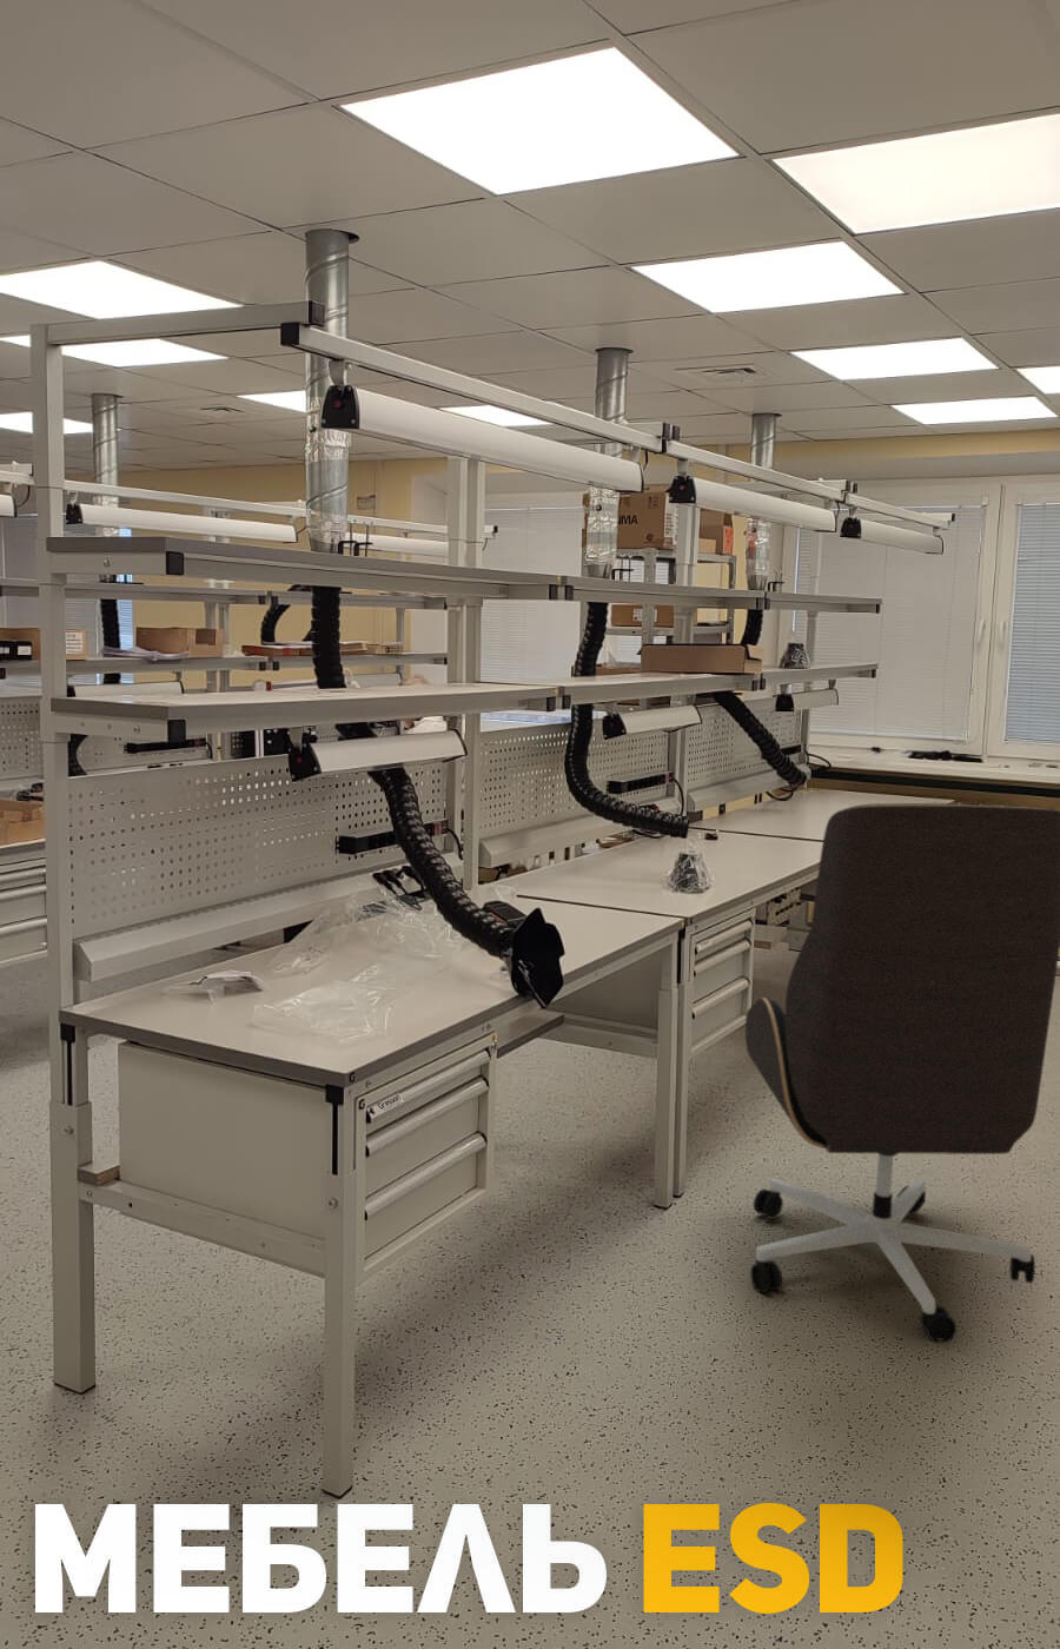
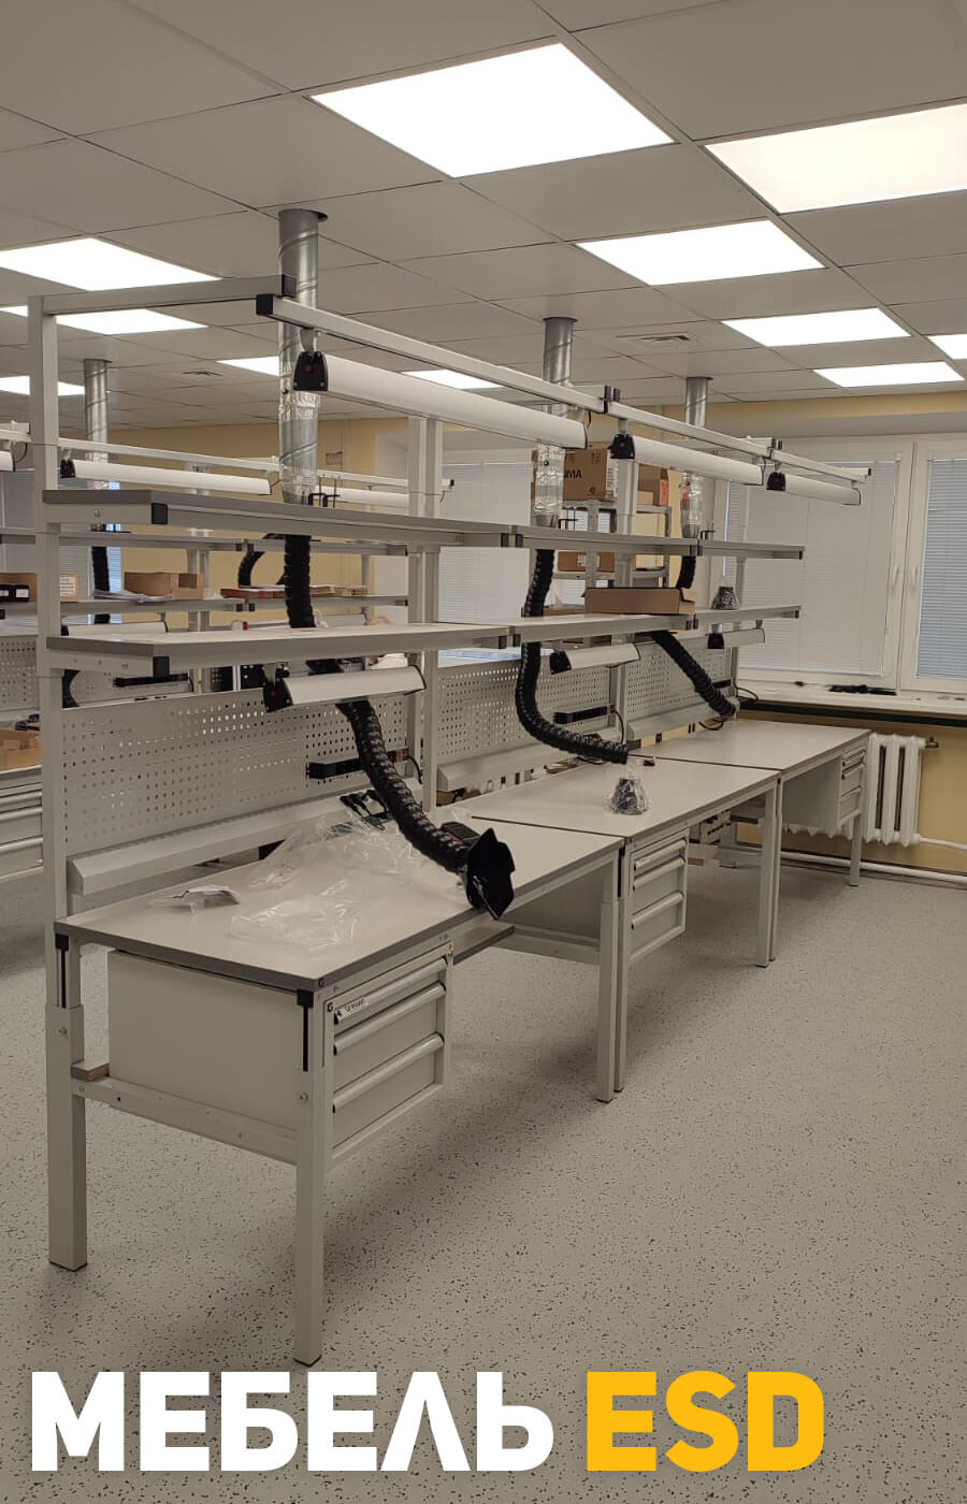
- office chair [744,802,1060,1344]
